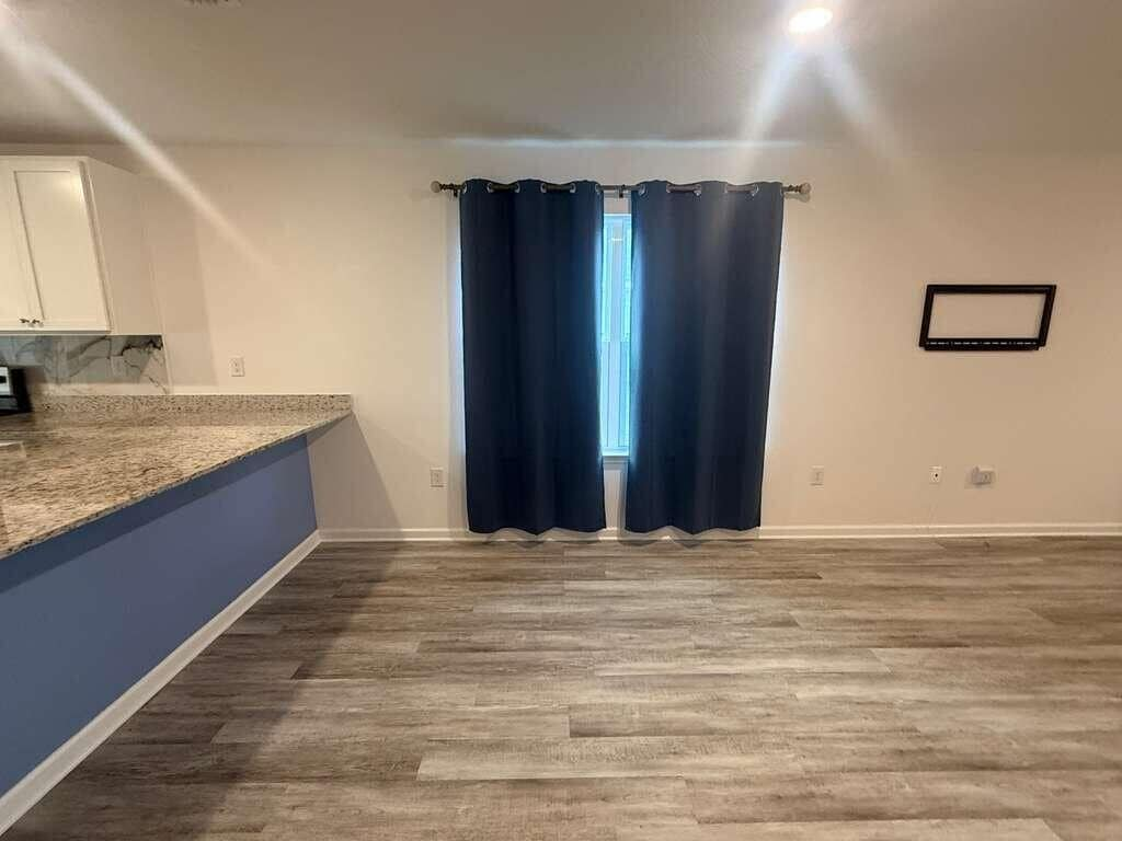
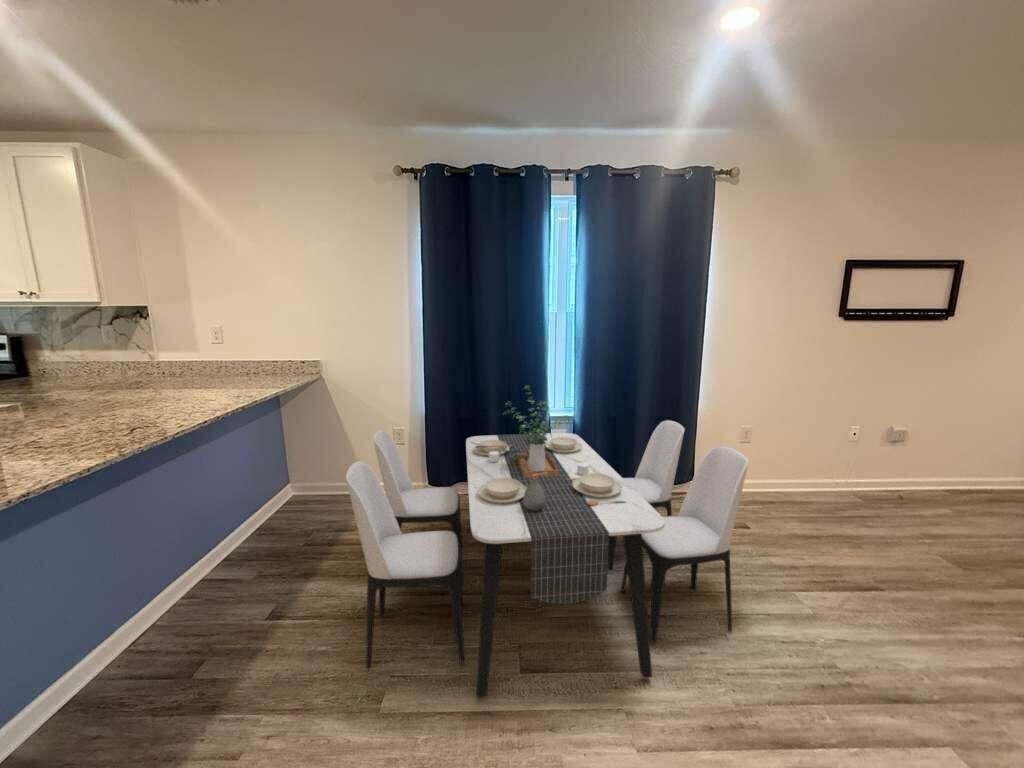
+ dining table [345,385,750,698]
